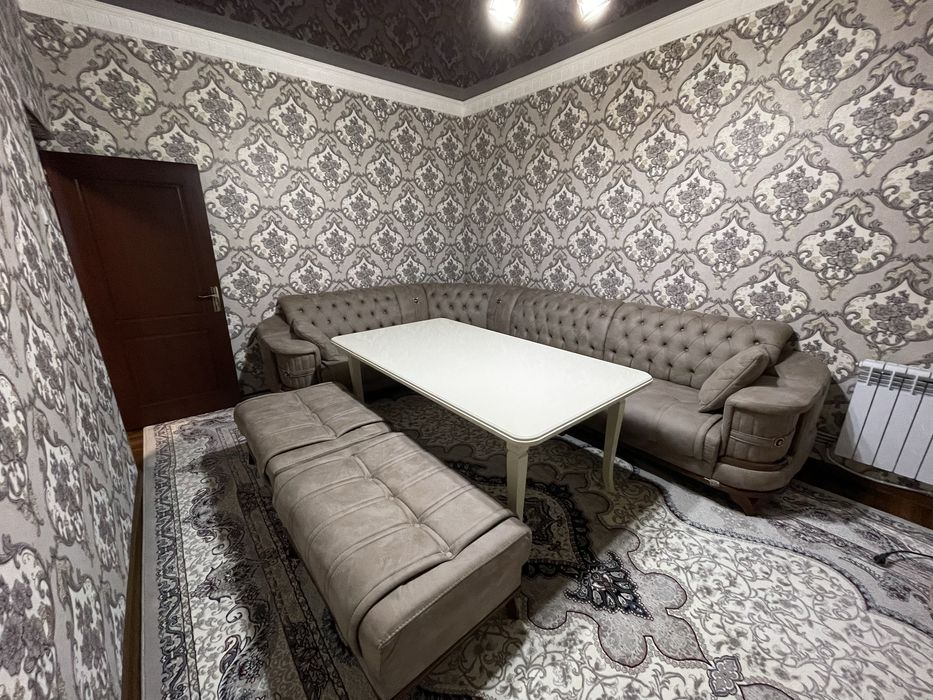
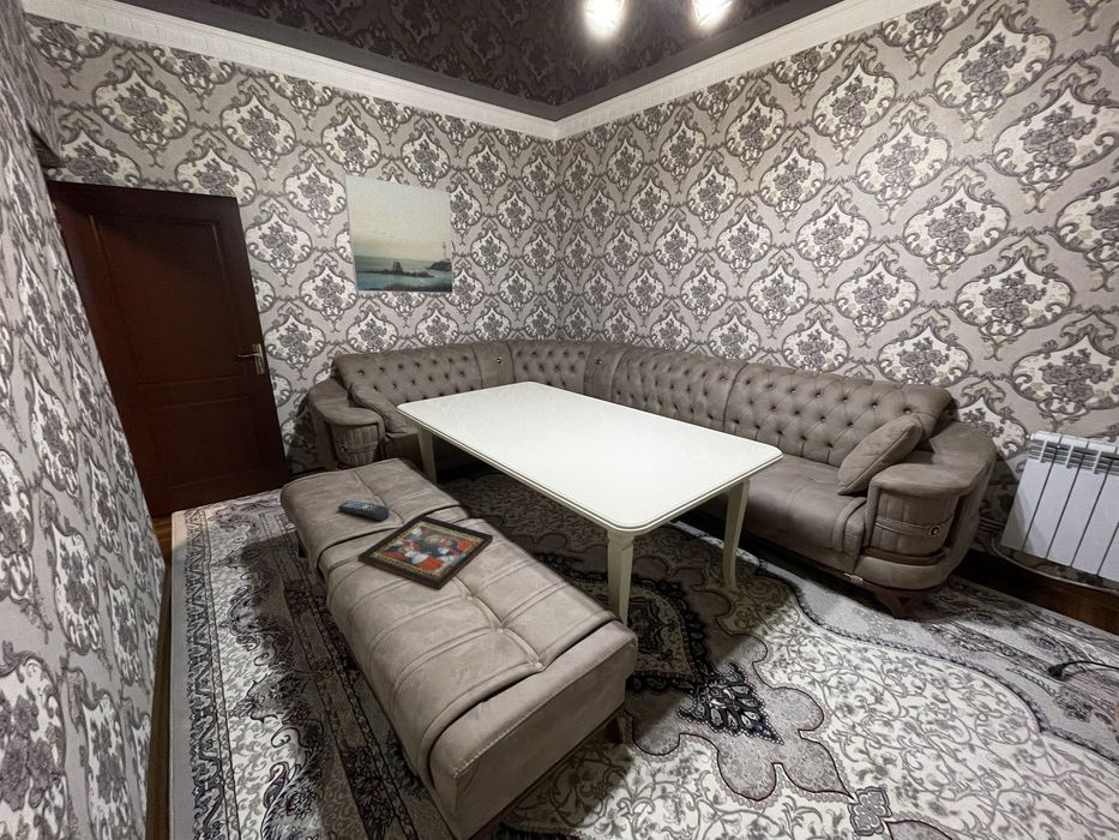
+ decorative tray [356,514,494,590]
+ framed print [342,173,455,294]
+ remote control [337,500,390,522]
